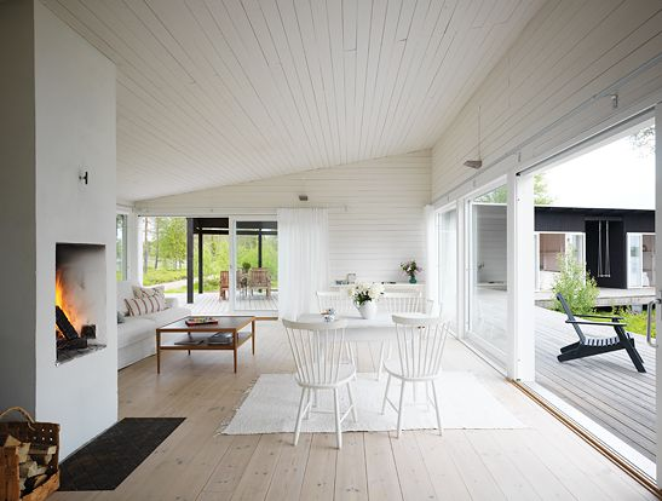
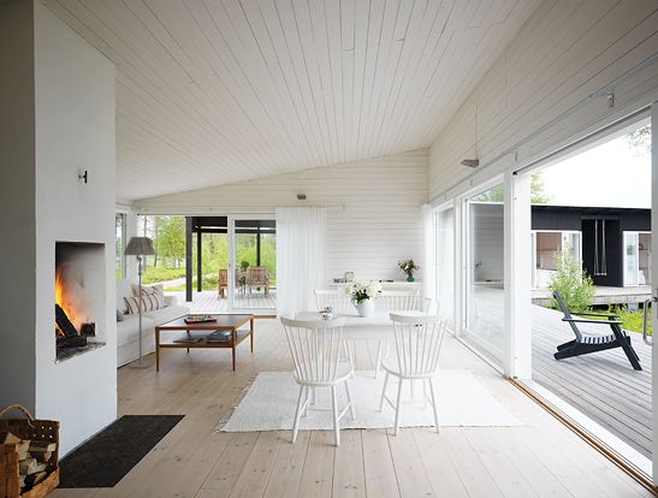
+ floor lamp [123,236,156,369]
